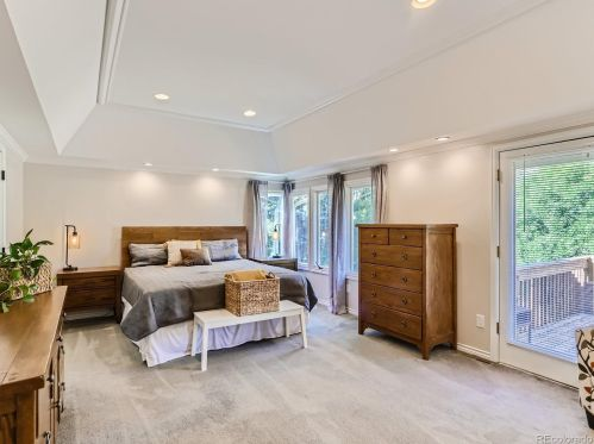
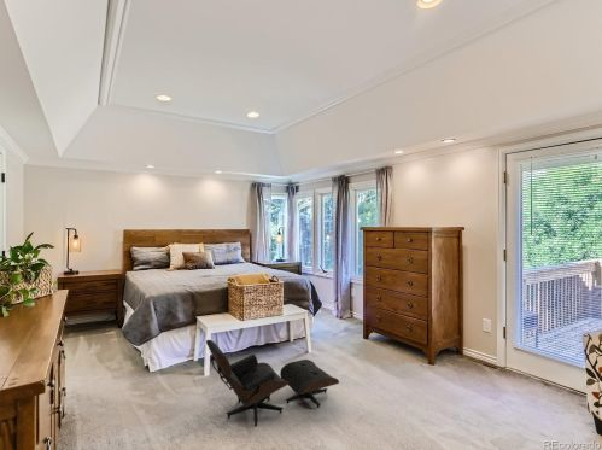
+ lounge chair [205,339,340,427]
